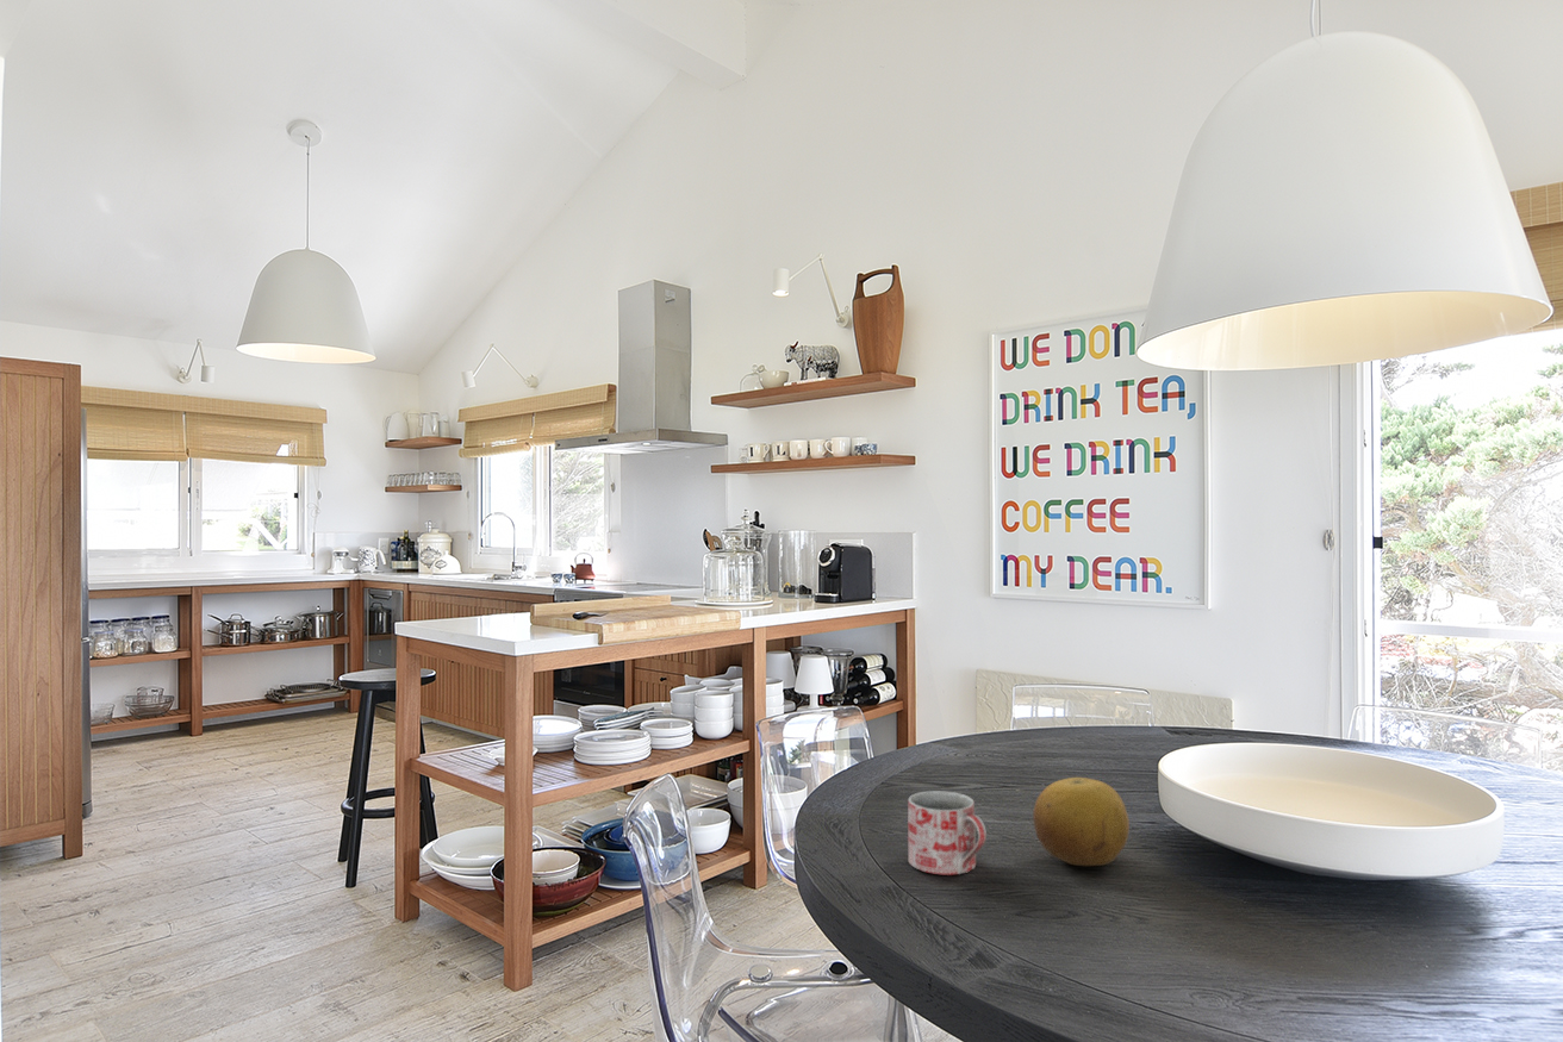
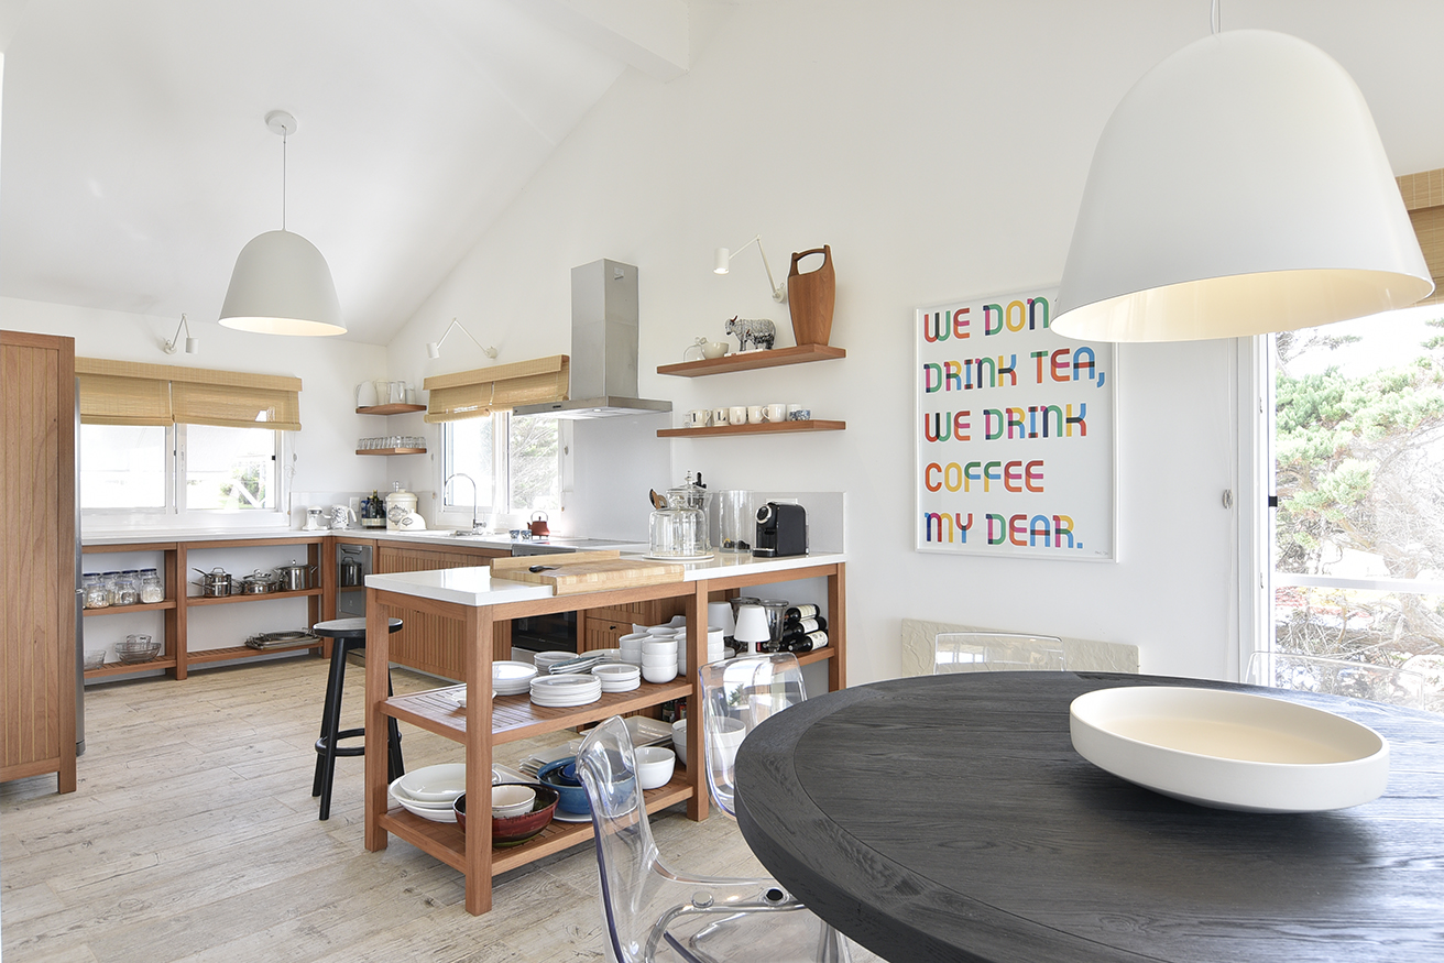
- fruit [1032,776,1131,867]
- mug [907,790,988,876]
